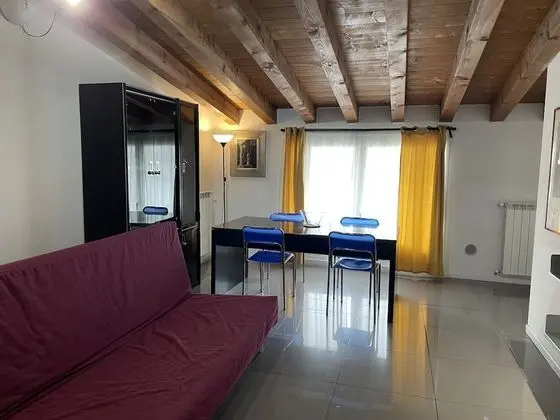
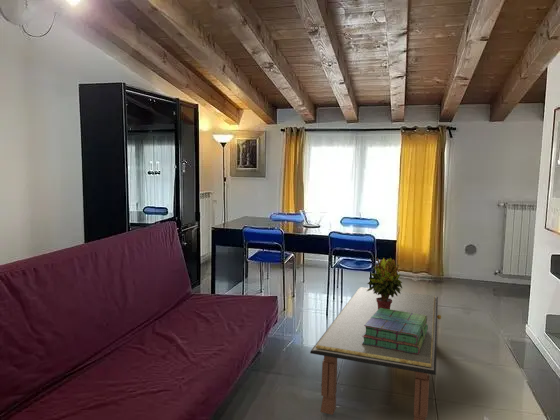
+ potted plant [366,257,403,309]
+ stack of books [362,308,428,354]
+ coffee table [309,286,442,420]
